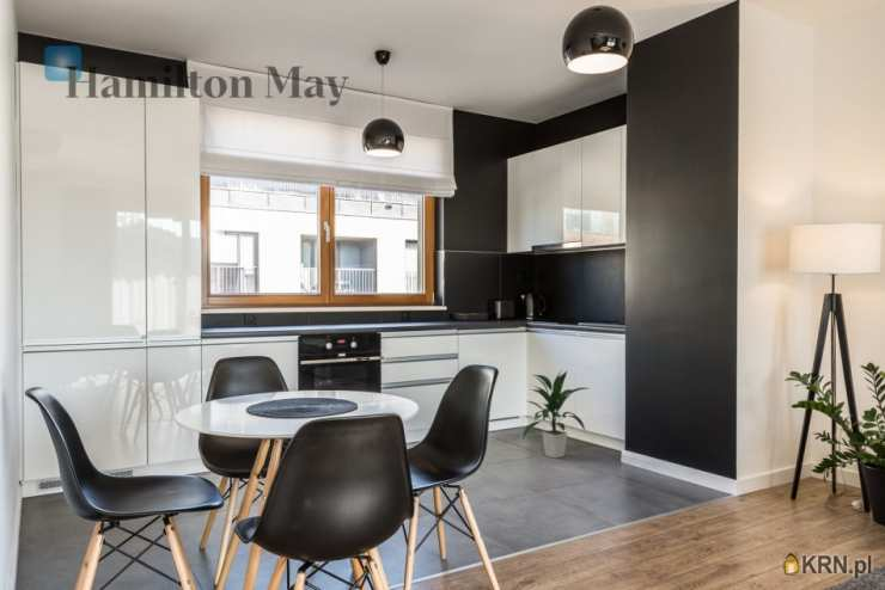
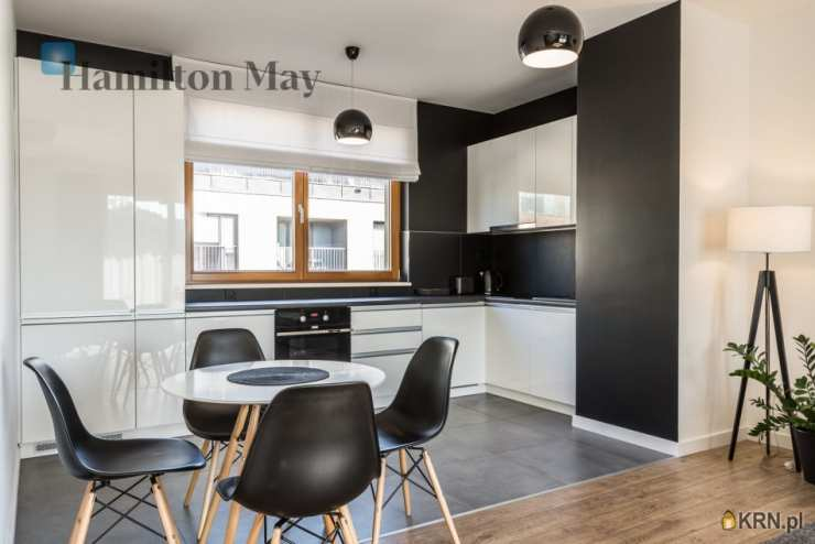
- indoor plant [520,370,588,460]
